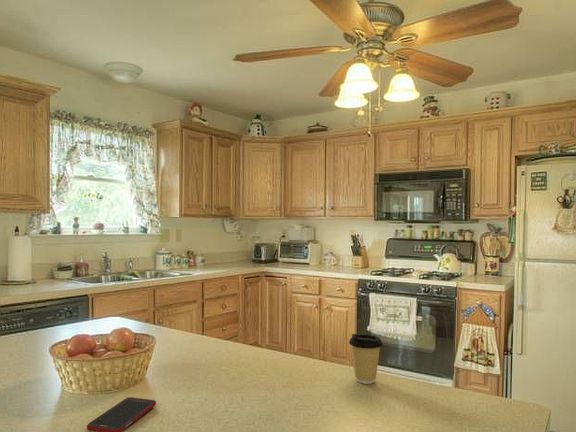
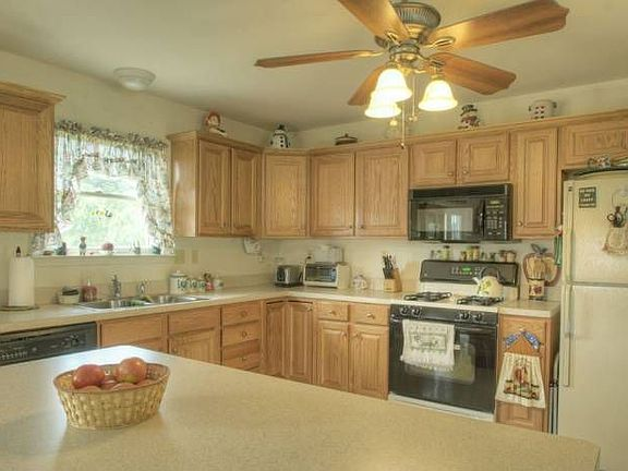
- cell phone [86,396,157,432]
- coffee cup [348,333,384,385]
